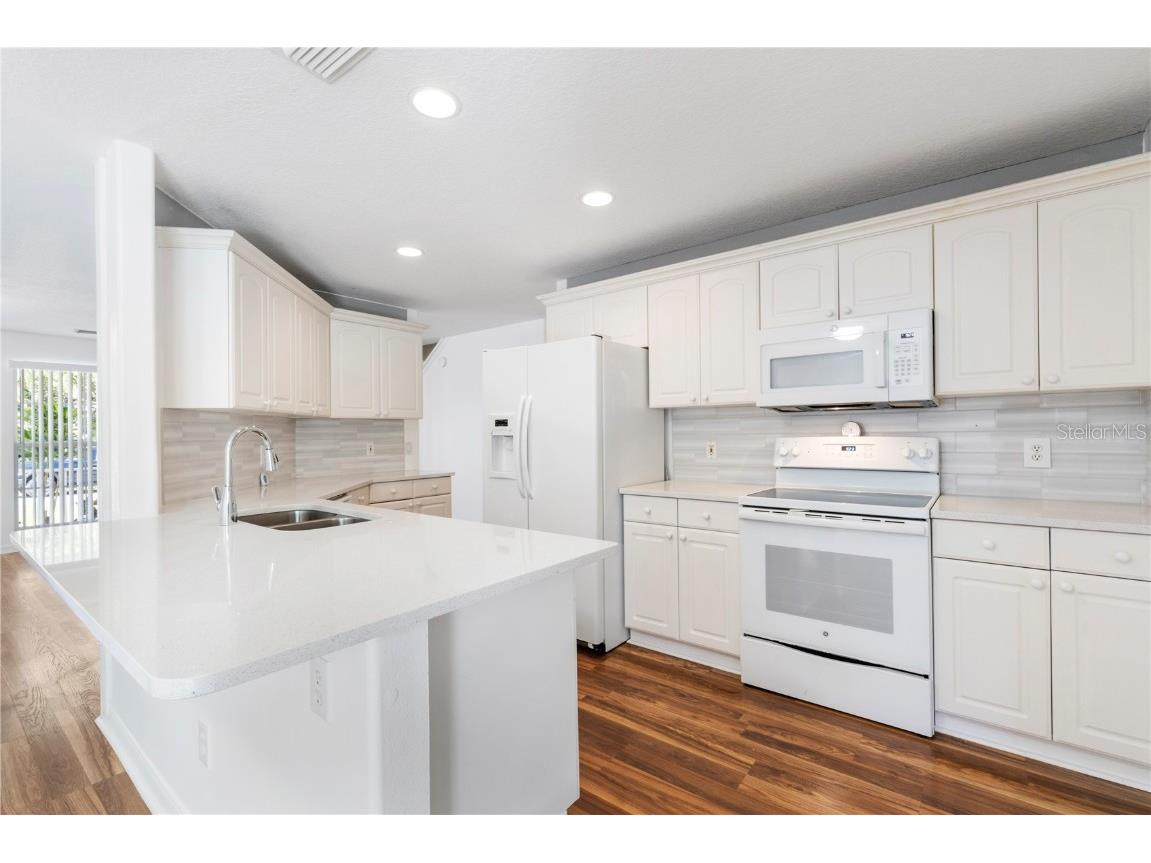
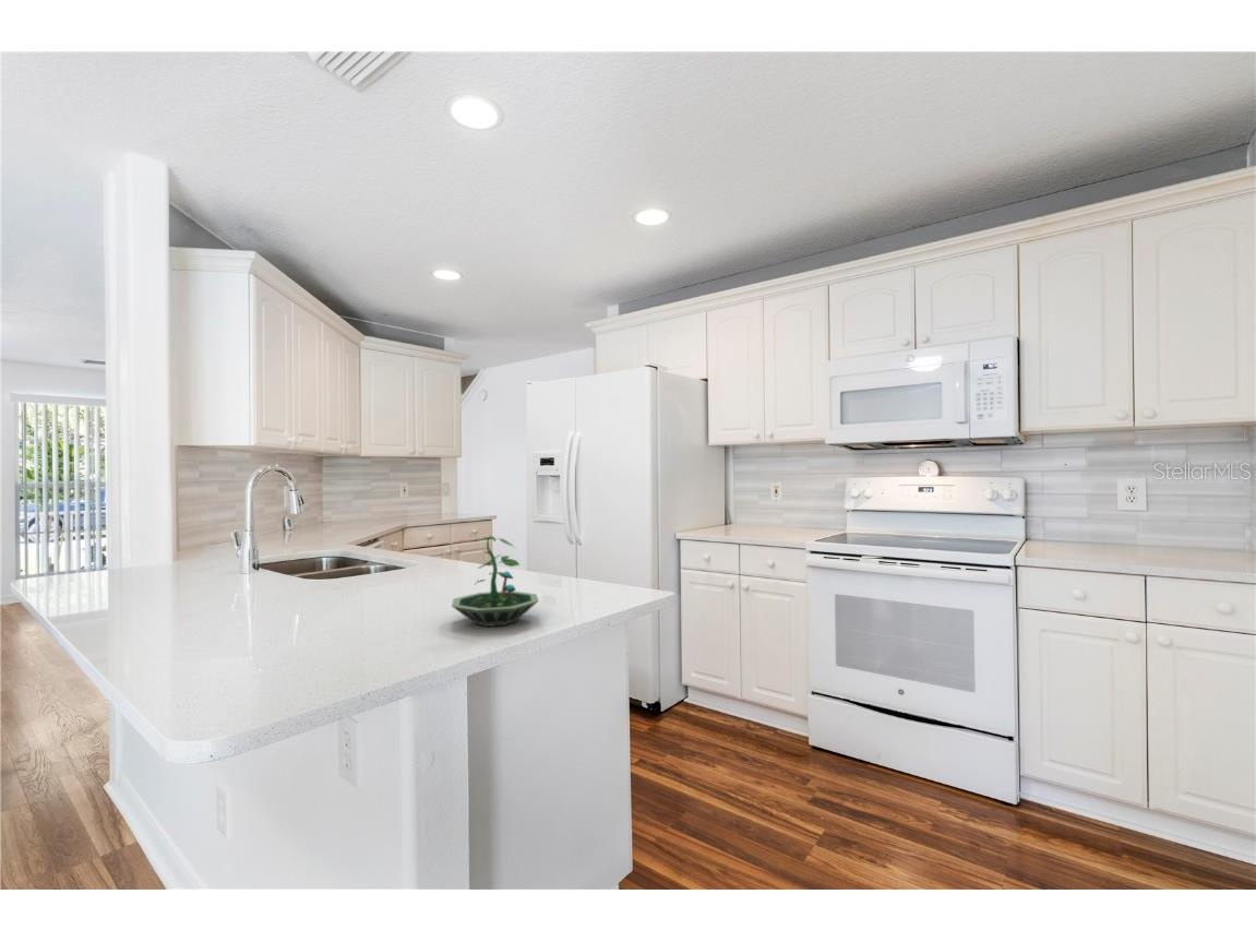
+ terrarium [451,535,540,628]
